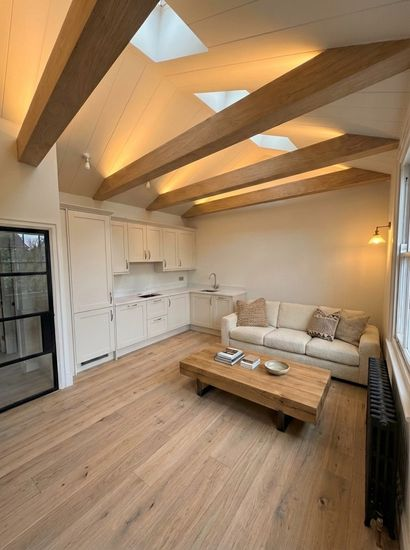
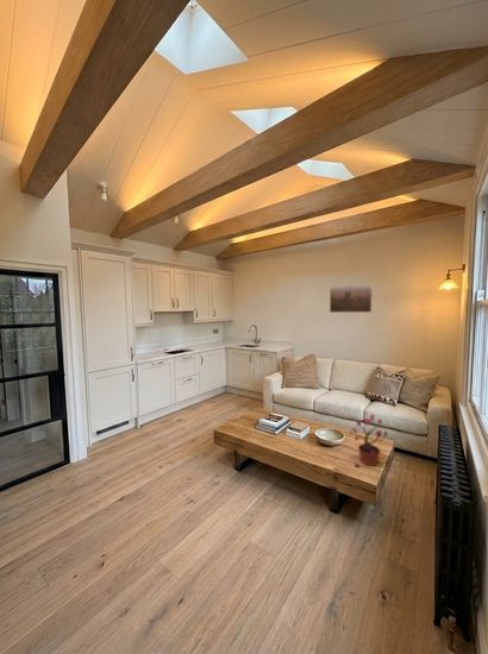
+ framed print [329,283,374,314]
+ potted plant [349,413,390,467]
